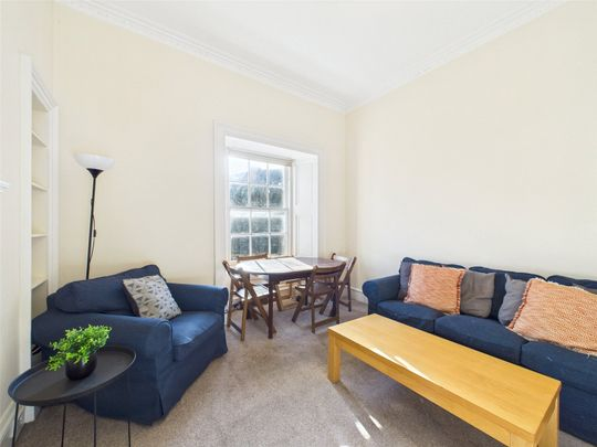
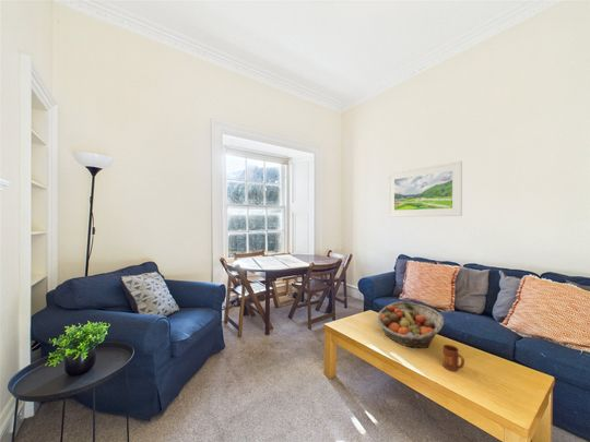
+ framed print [387,160,463,218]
+ mug [442,344,465,372]
+ fruit basket [376,300,445,349]
